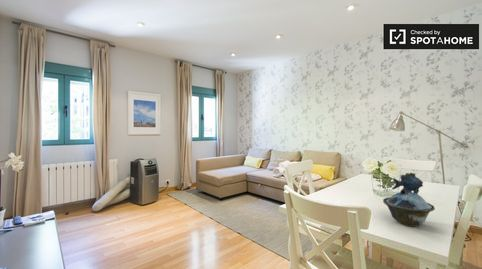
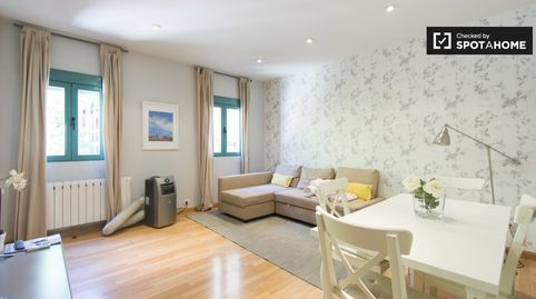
- ceramic bowl [382,172,436,228]
